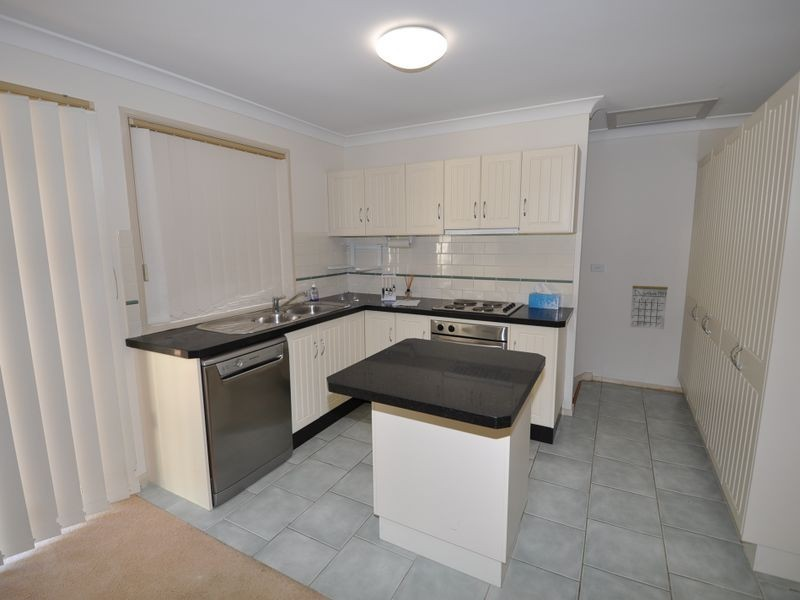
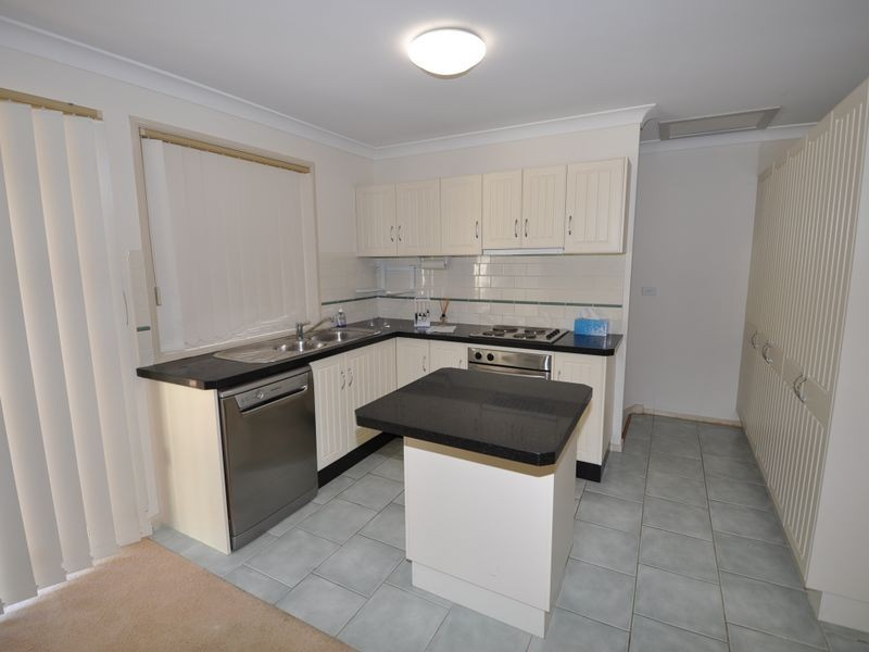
- calendar [629,278,669,330]
